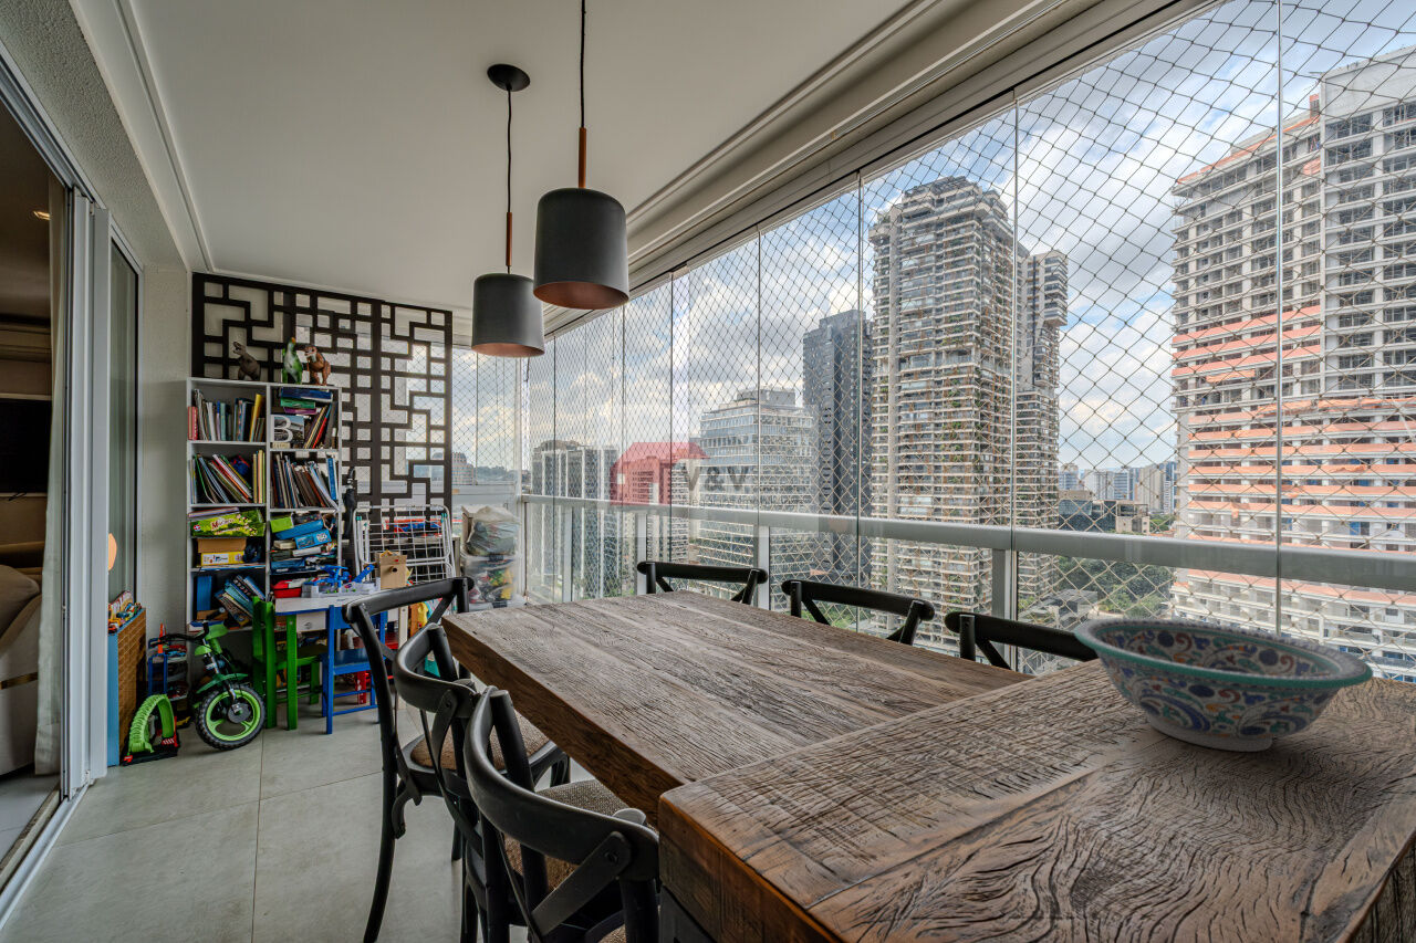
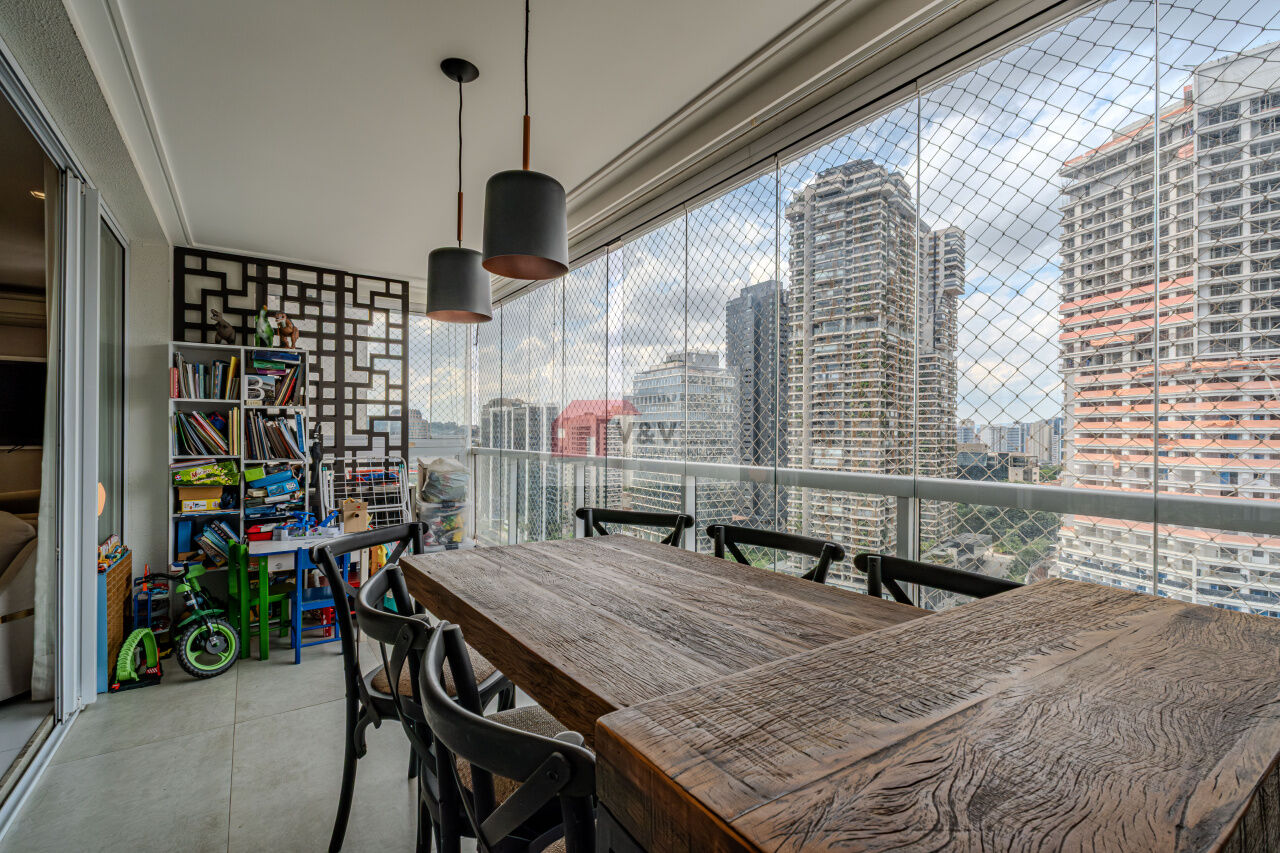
- decorative bowl [1073,617,1374,753]
